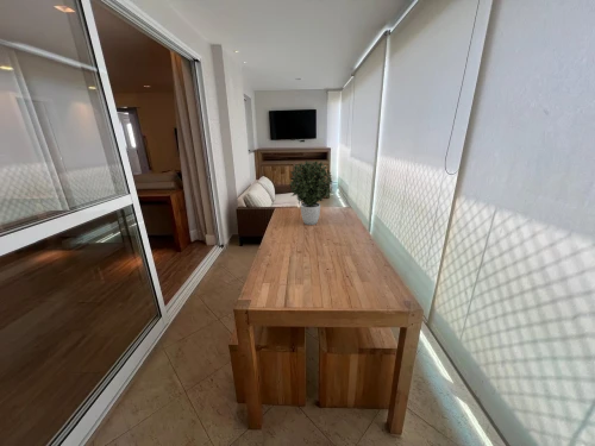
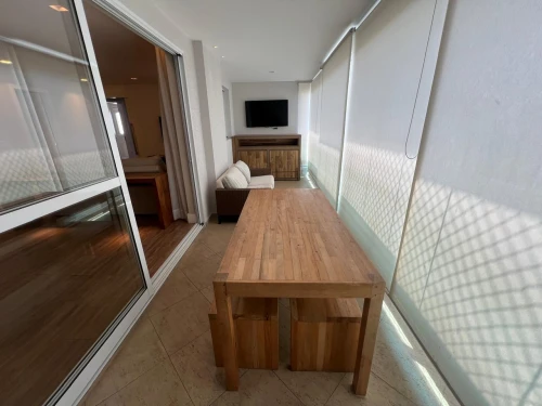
- potted plant [289,159,333,226]
